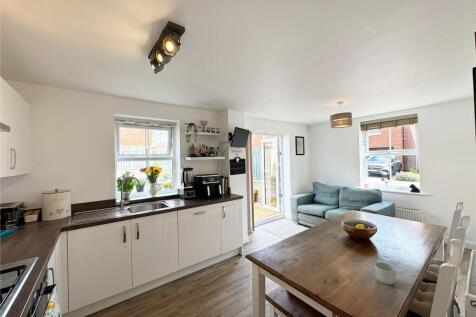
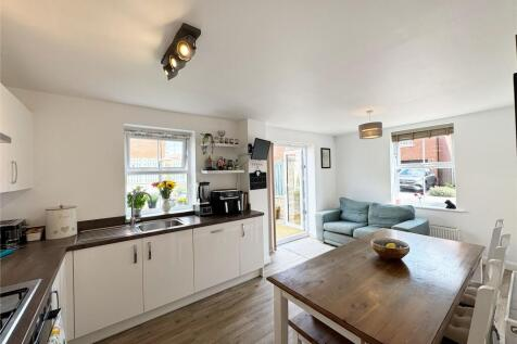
- mug [374,261,397,286]
